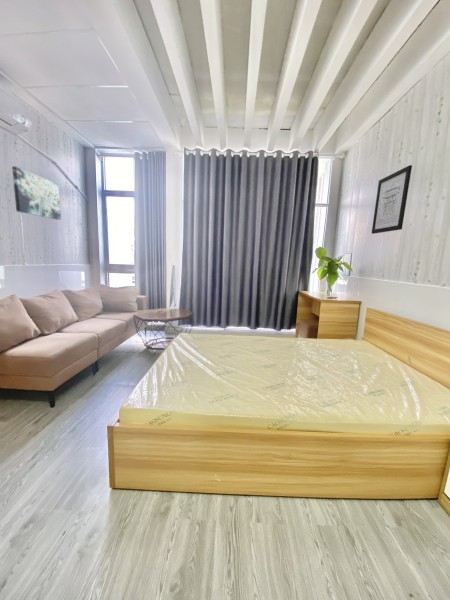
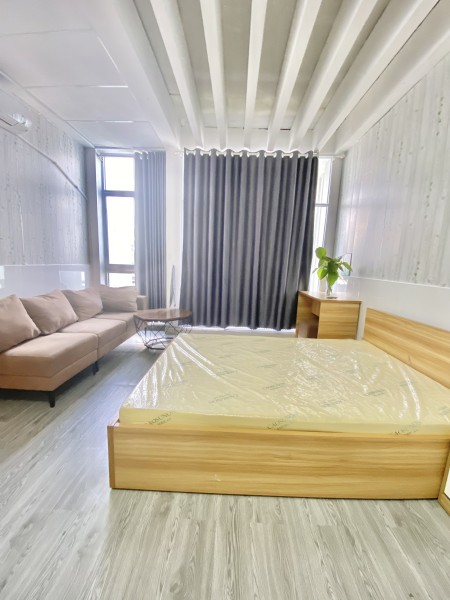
- wall art [11,165,62,221]
- wall art [371,164,413,235]
